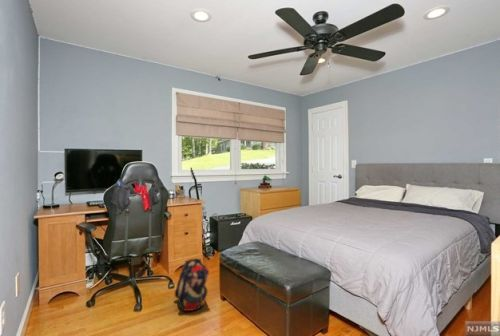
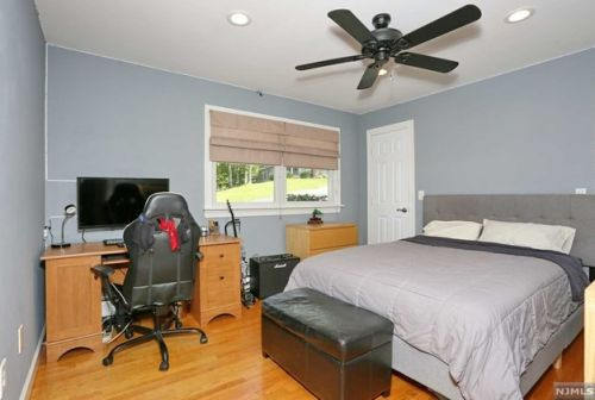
- backpack [173,257,210,312]
